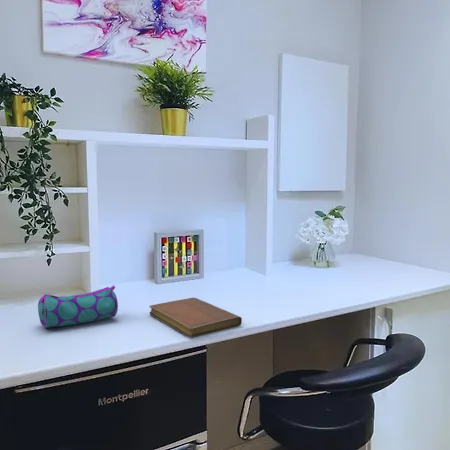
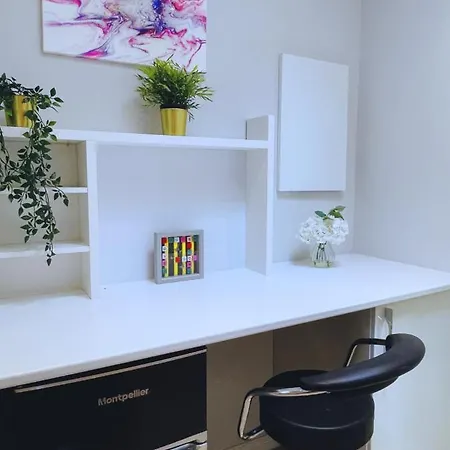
- pencil case [37,284,119,329]
- notebook [148,297,243,339]
